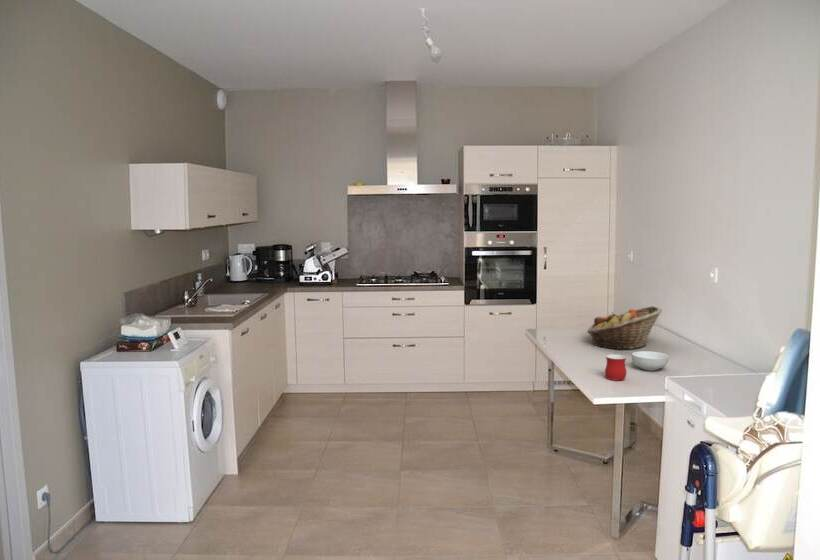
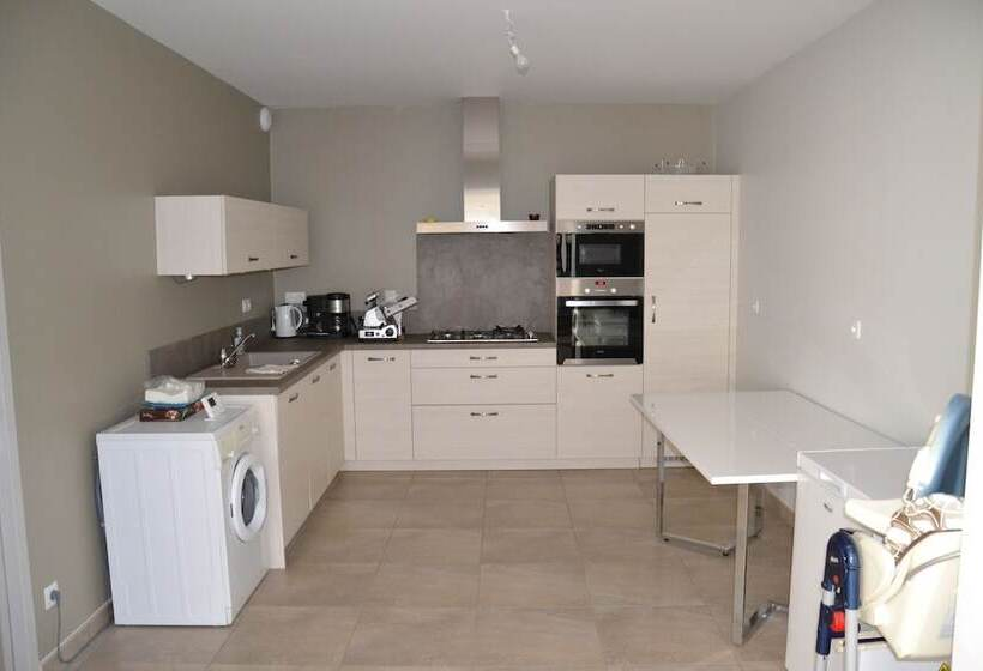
- cereal bowl [631,350,669,372]
- fruit basket [586,305,663,351]
- mug [604,354,627,381]
